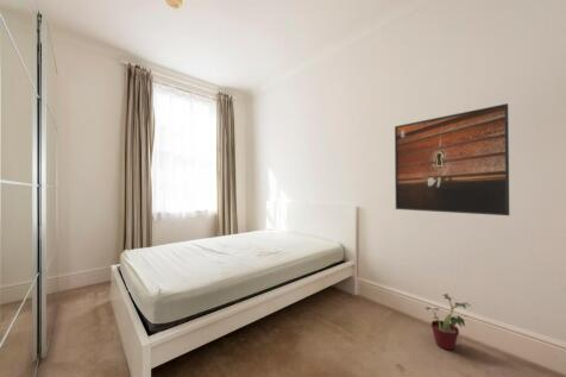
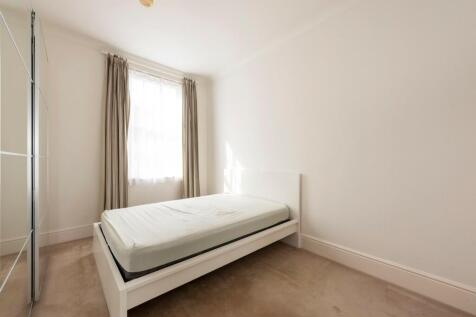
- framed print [394,102,510,216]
- potted plant [423,293,471,351]
